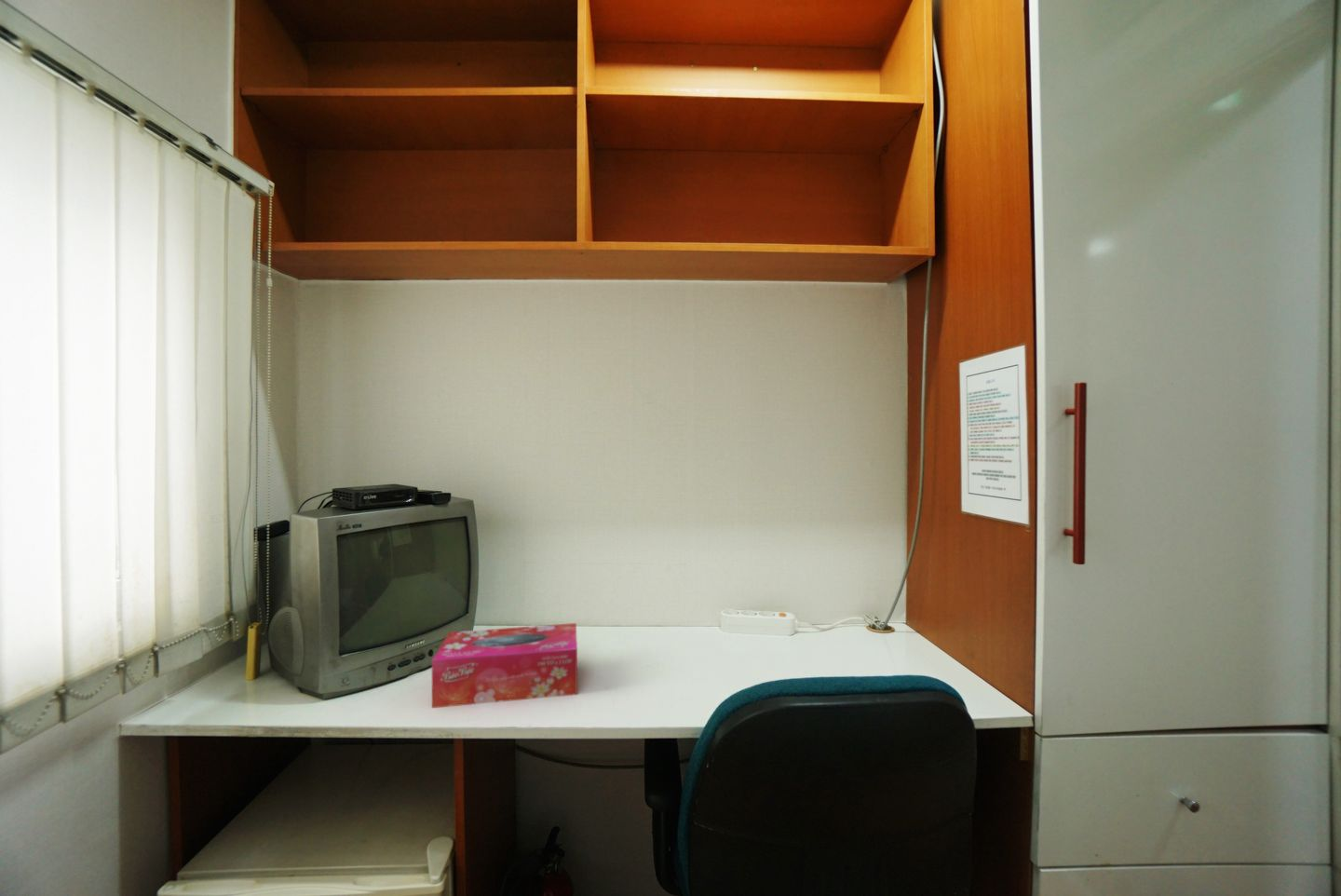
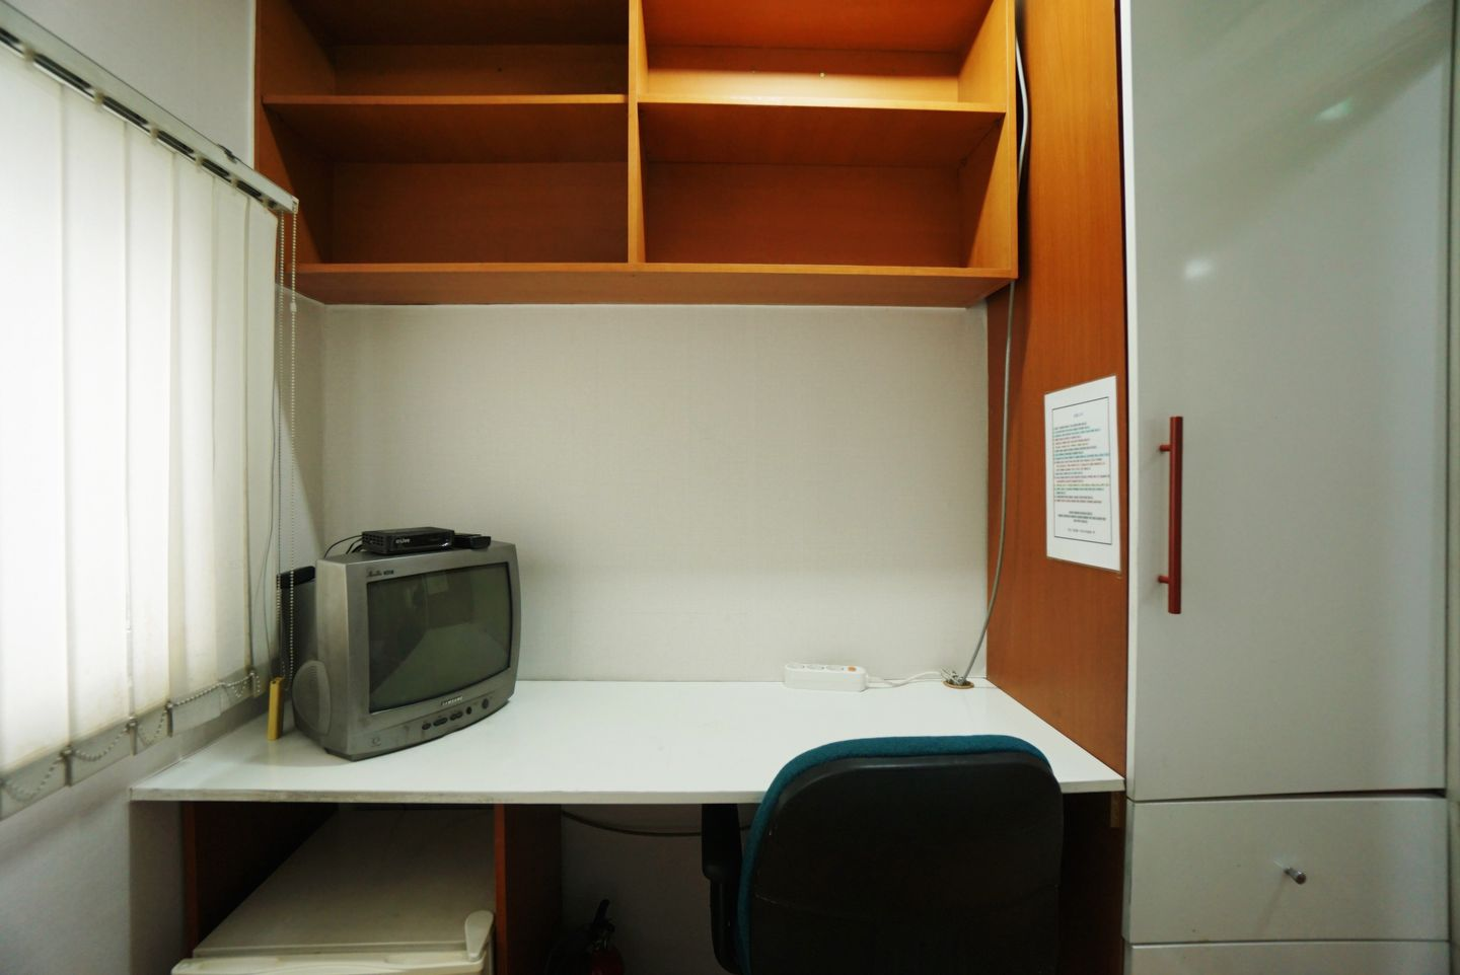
- tissue box [431,622,578,709]
